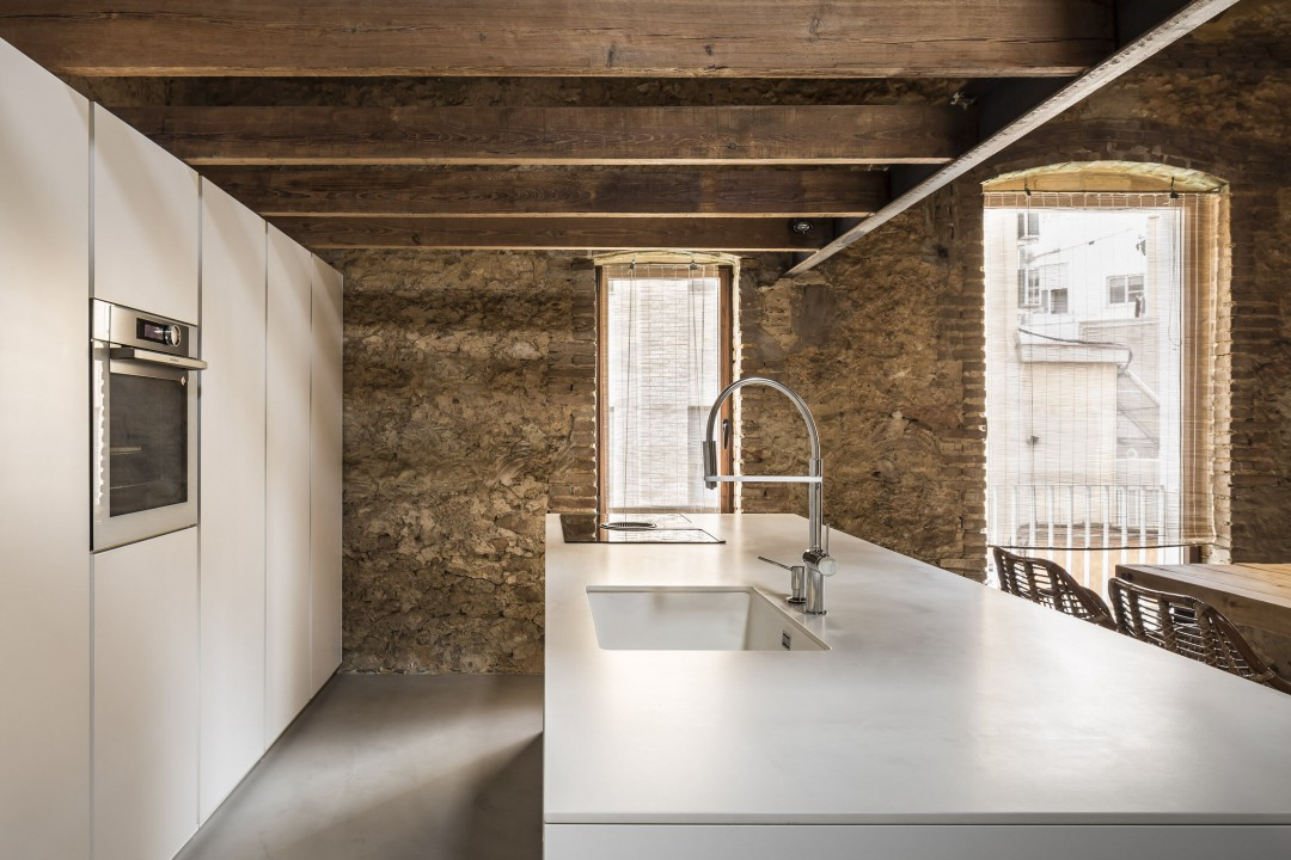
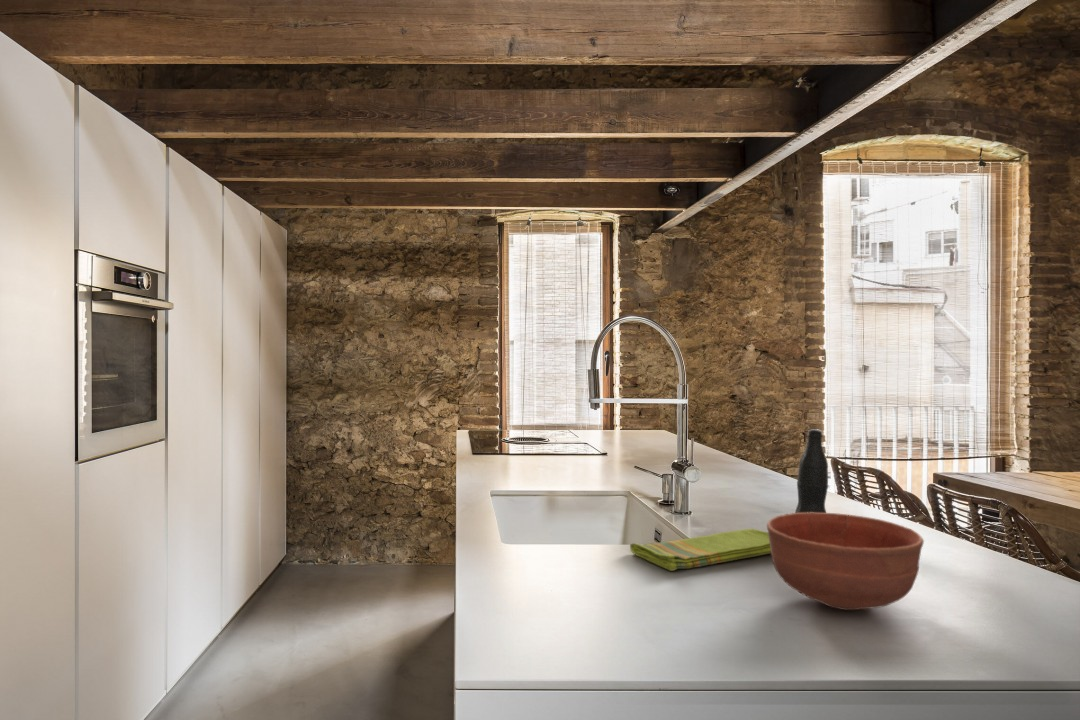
+ dish towel [629,528,771,572]
+ bottle [794,428,829,513]
+ bowl [766,512,925,611]
